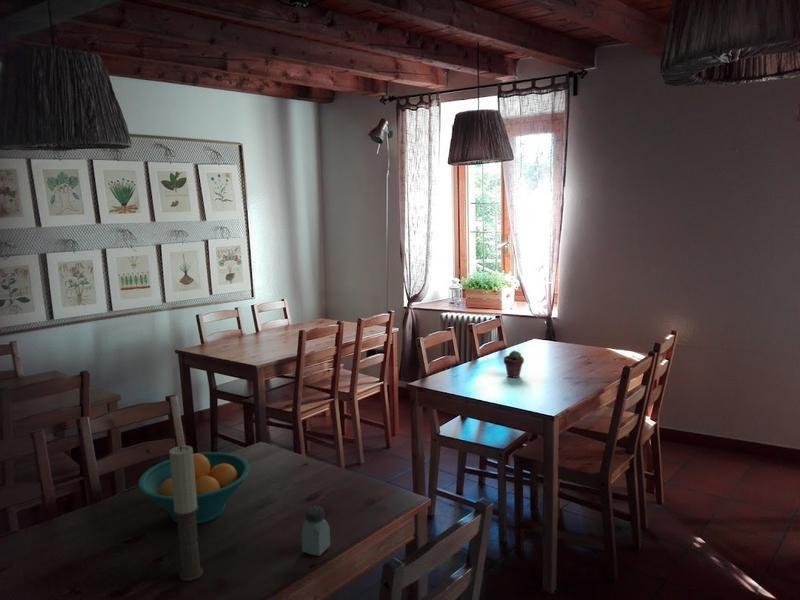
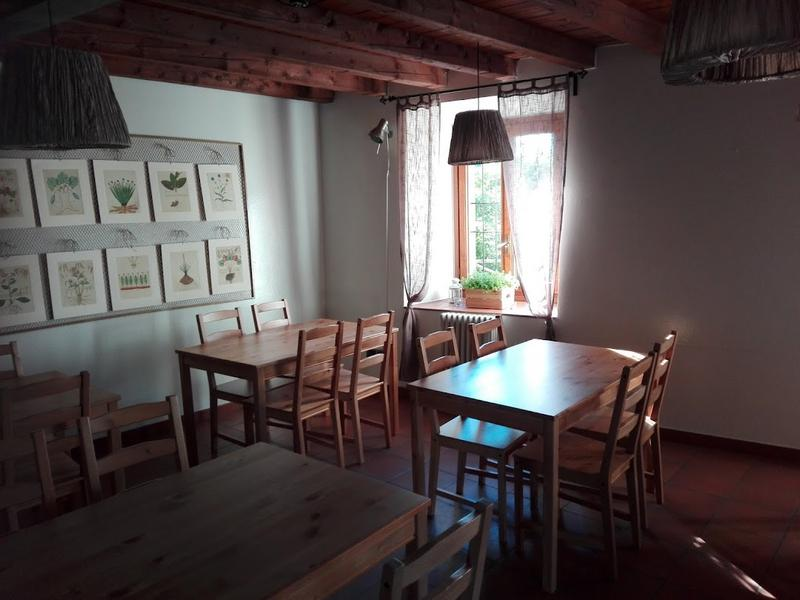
- potted succulent [503,350,525,379]
- saltshaker [300,505,331,557]
- fruit bowl [137,451,251,525]
- candle [168,445,204,582]
